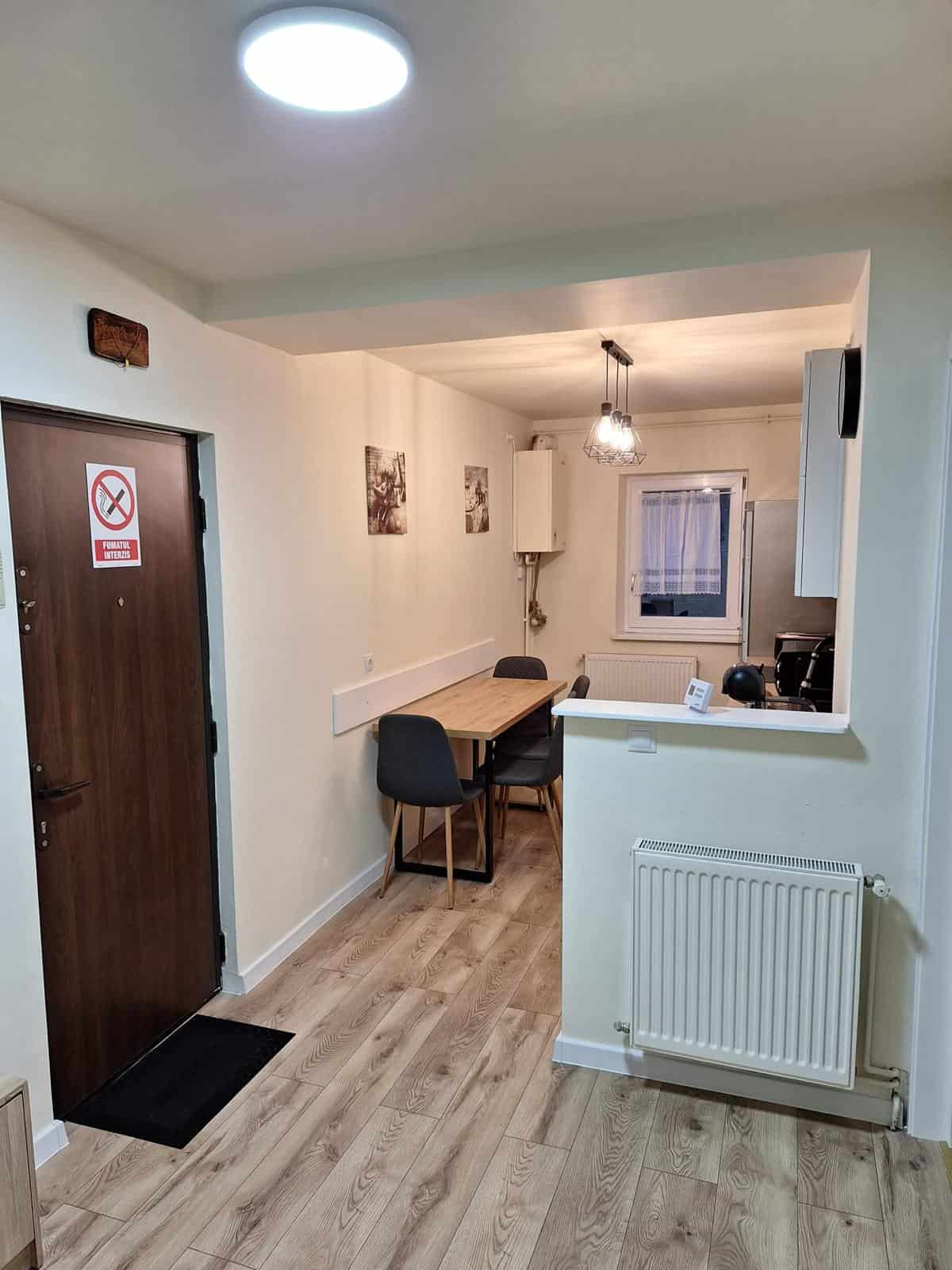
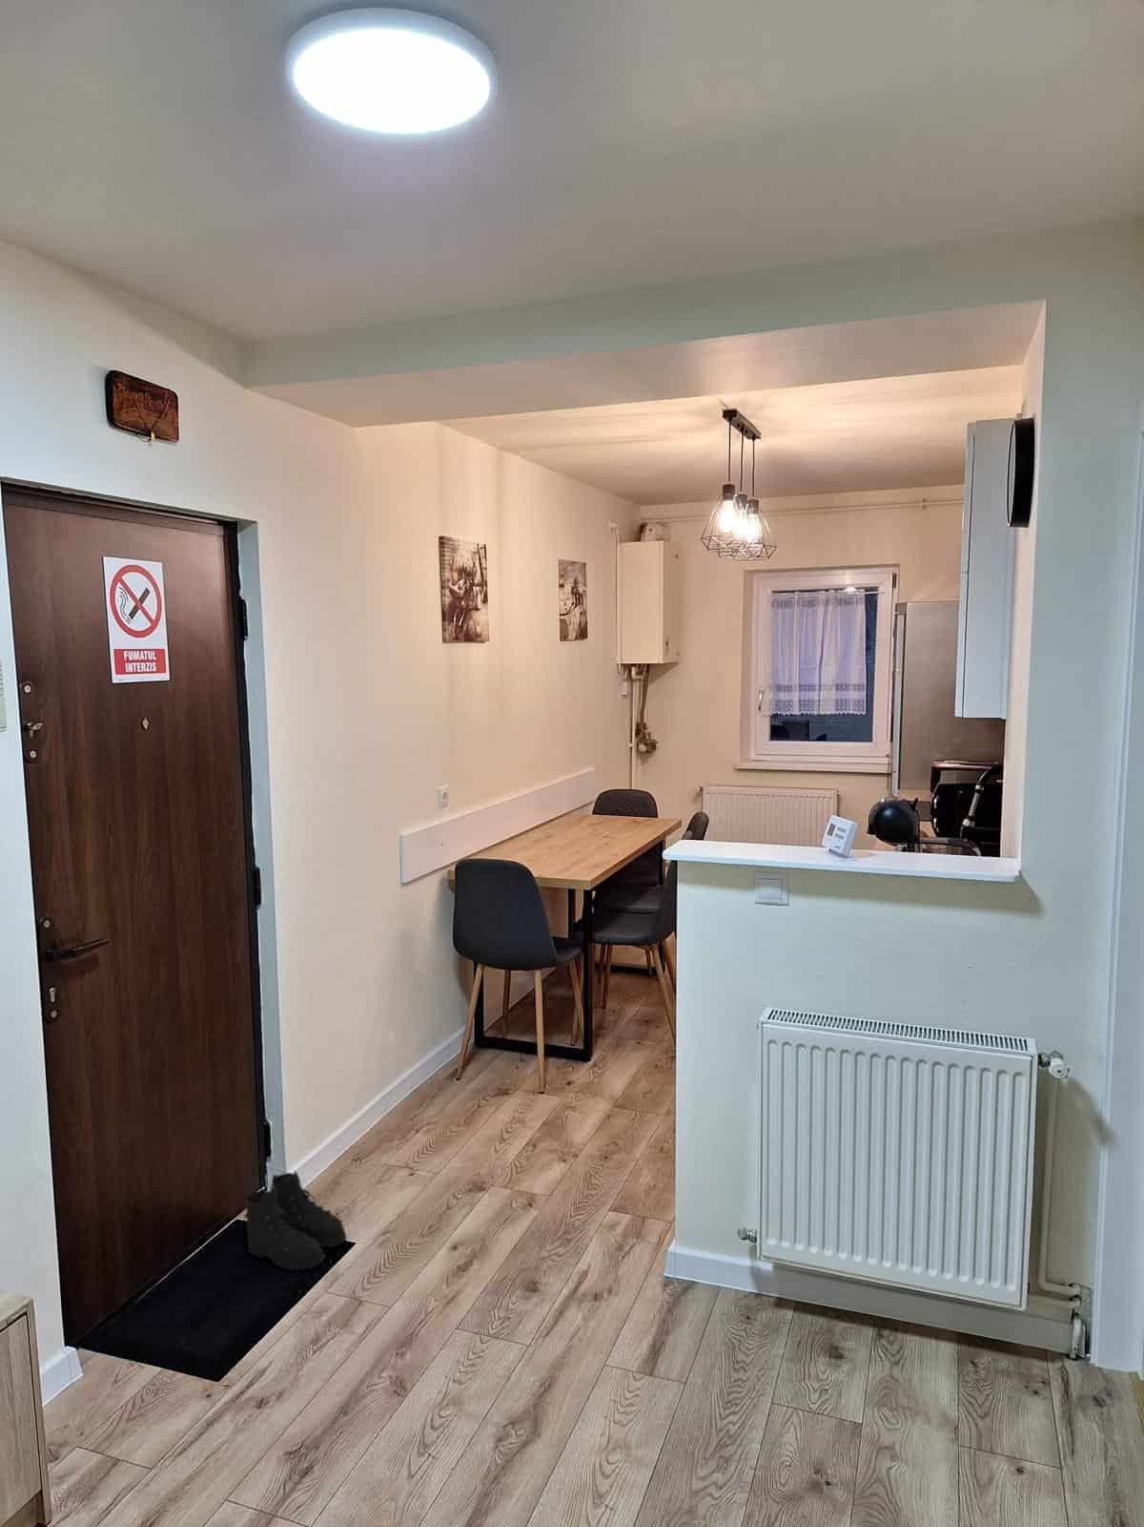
+ boots [243,1169,347,1272]
